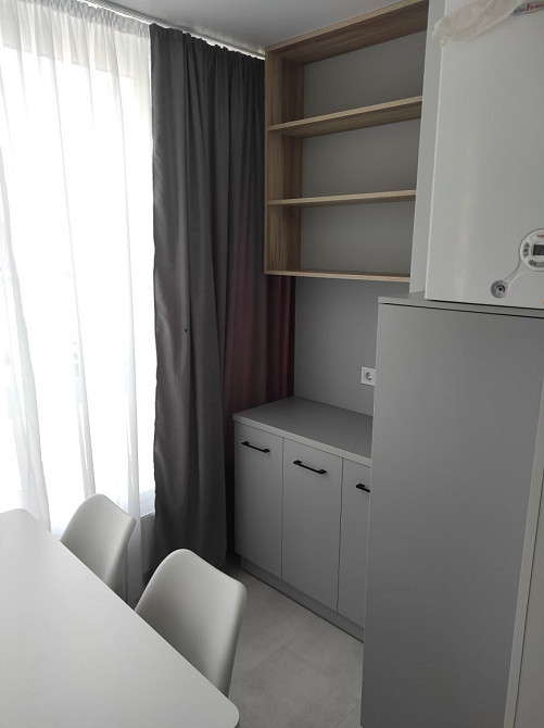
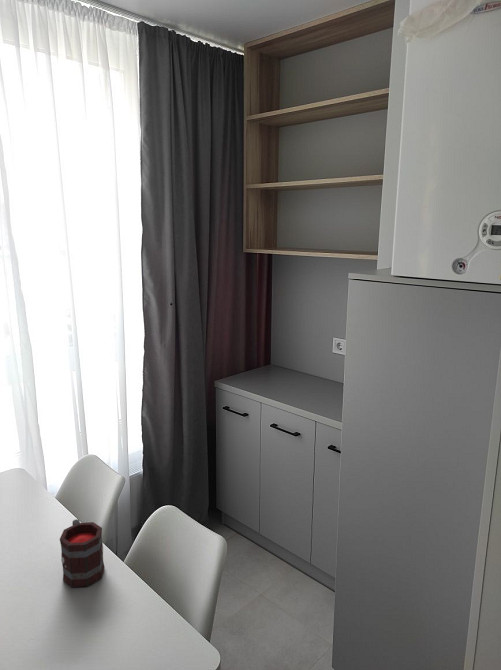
+ mug [59,518,106,588]
